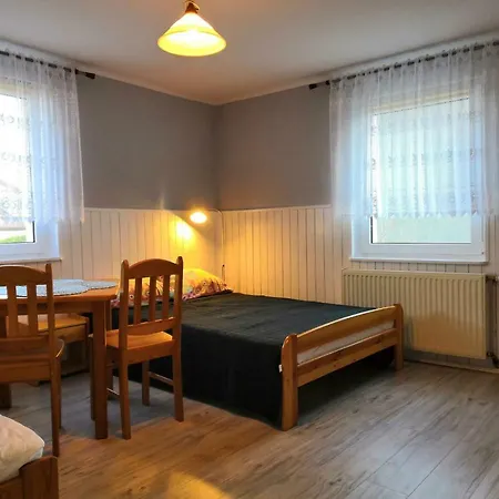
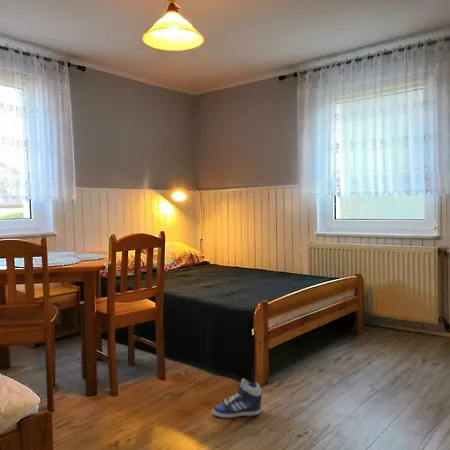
+ sneaker [212,378,263,419]
